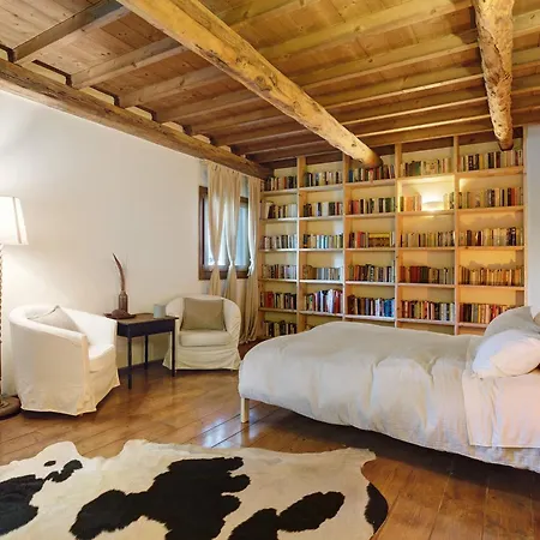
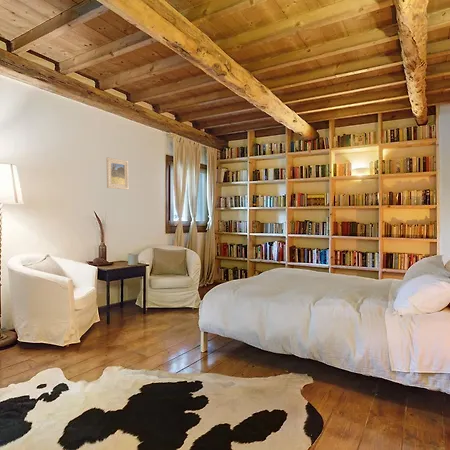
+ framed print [105,157,130,191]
